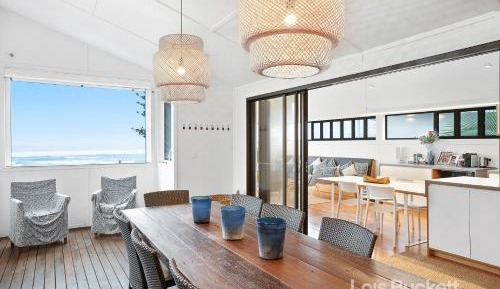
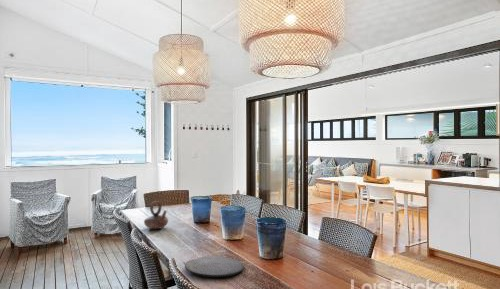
+ teapot [143,200,169,230]
+ plate [184,255,245,278]
